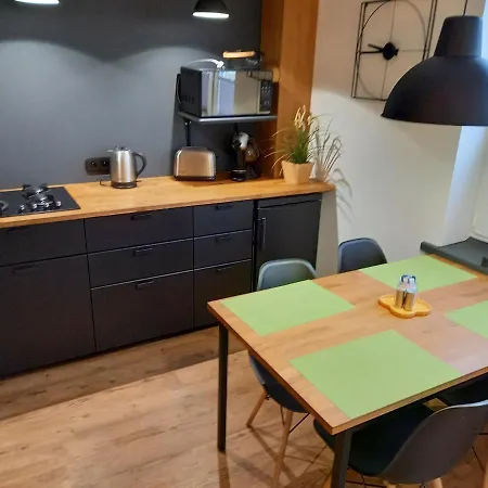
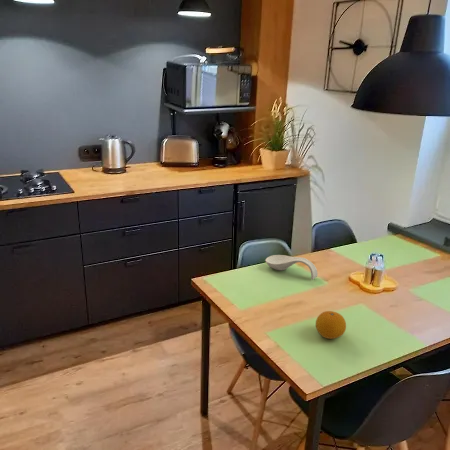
+ fruit [315,310,347,340]
+ spoon rest [265,254,318,280]
